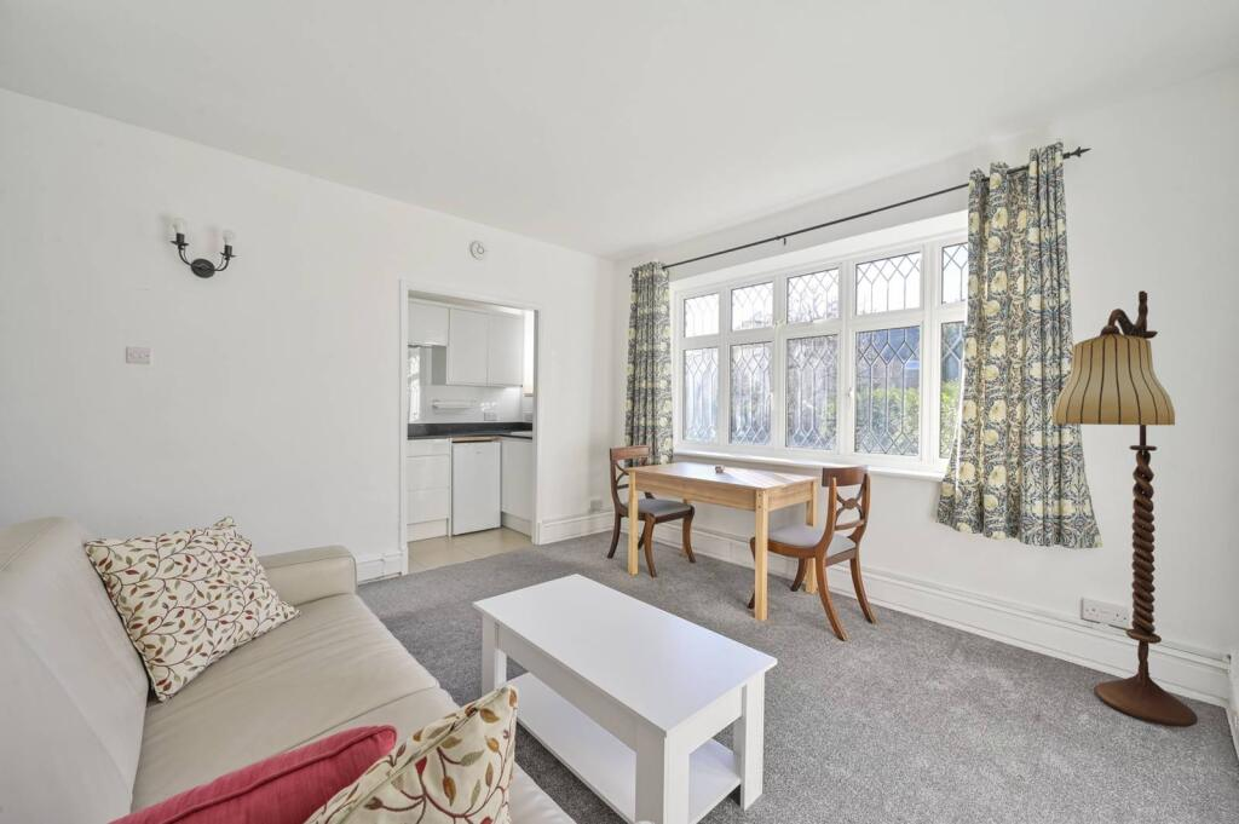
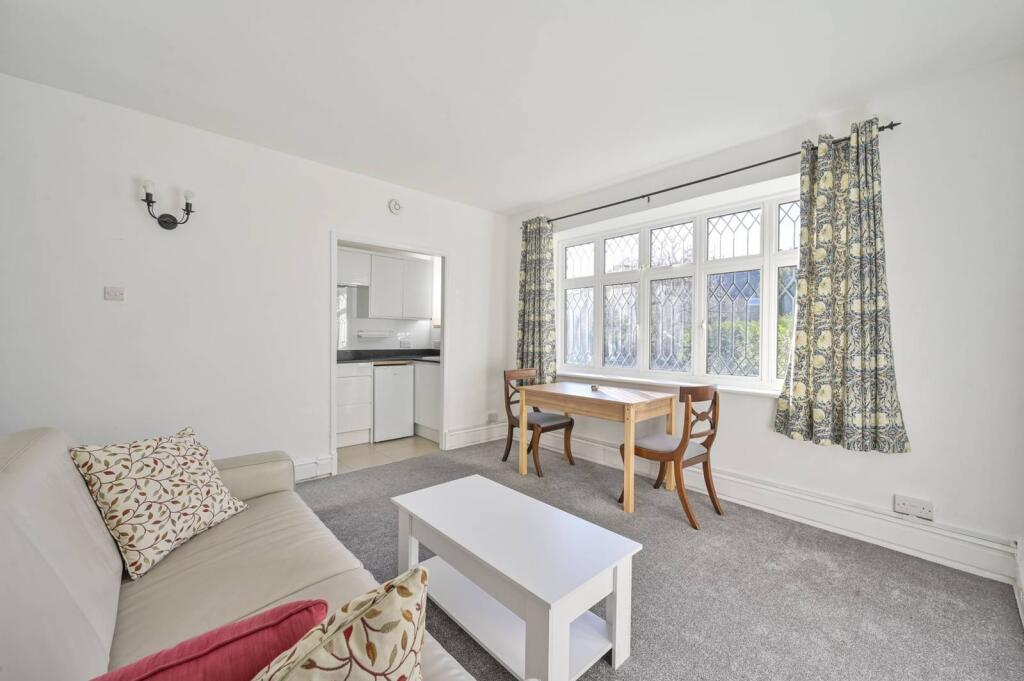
- floor lamp [1051,289,1199,728]
